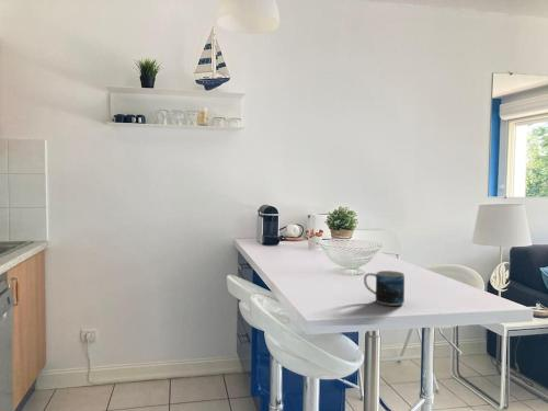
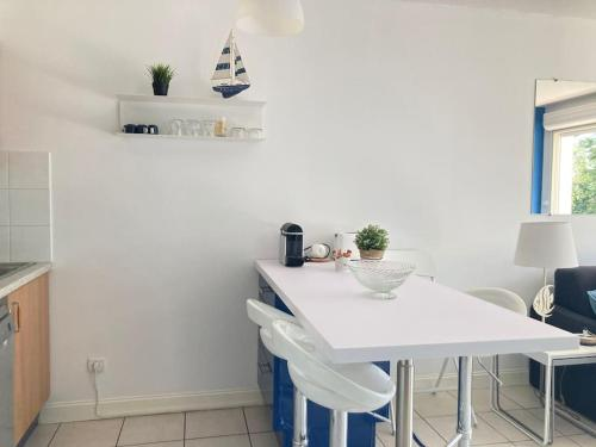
- mug [363,270,406,307]
